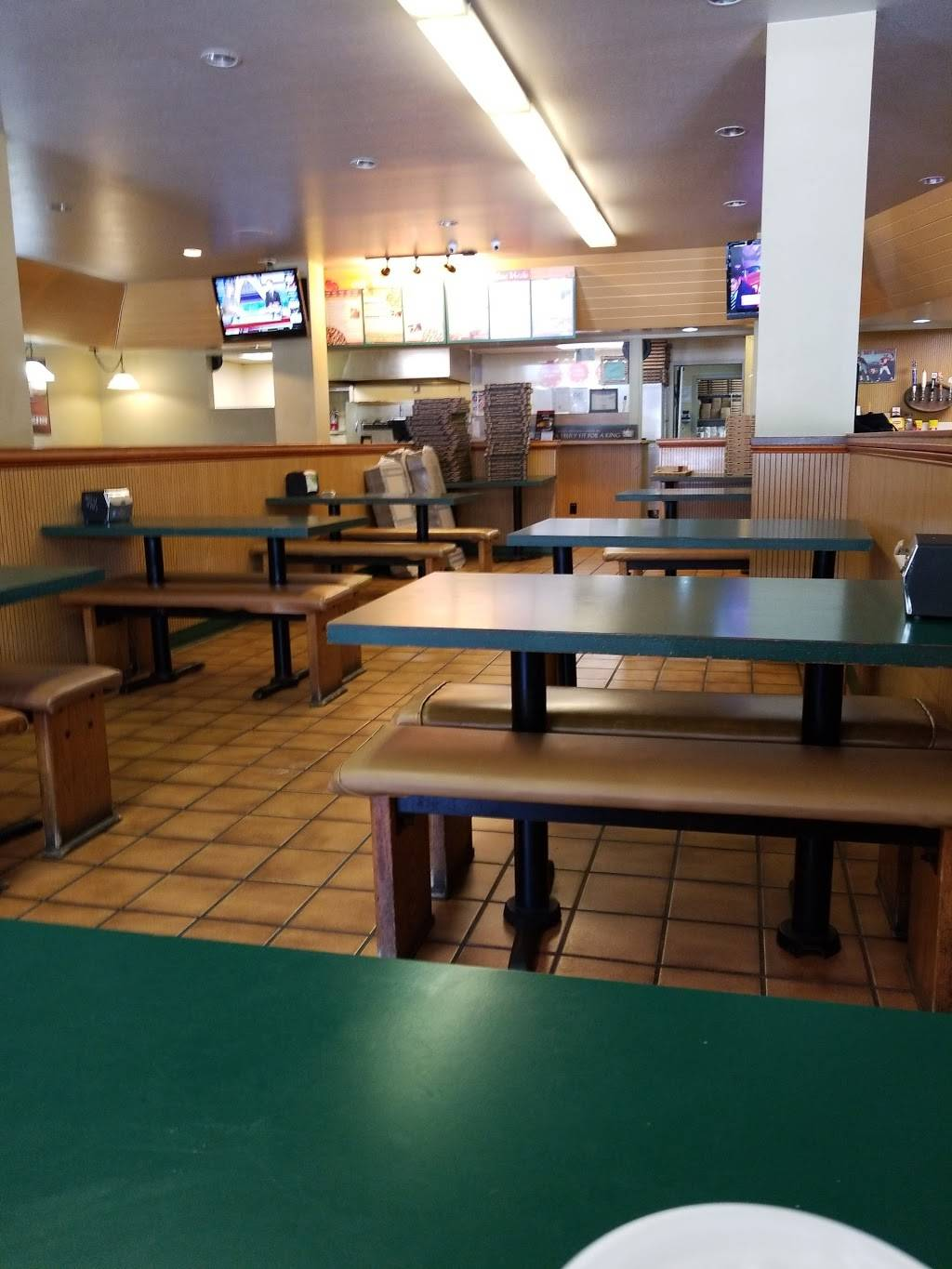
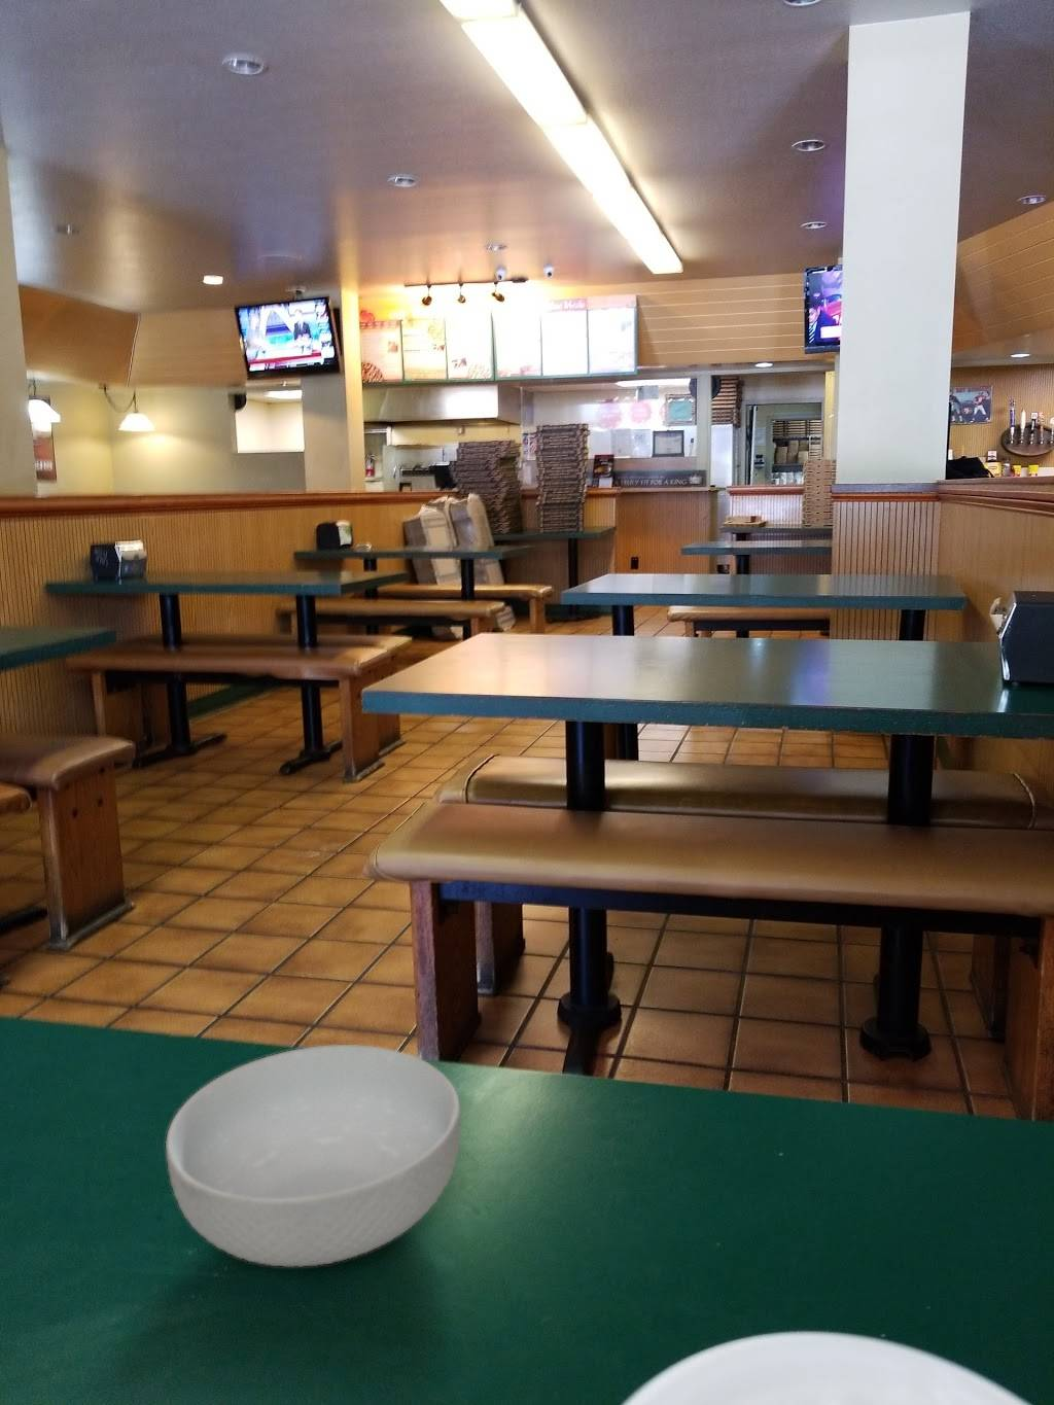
+ cereal bowl [165,1044,462,1268]
